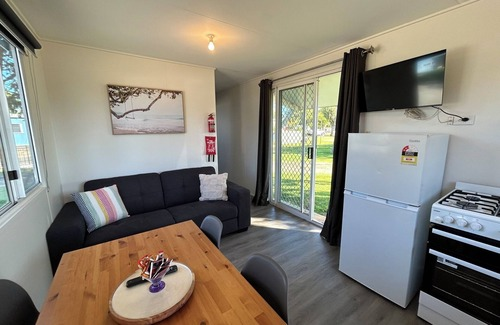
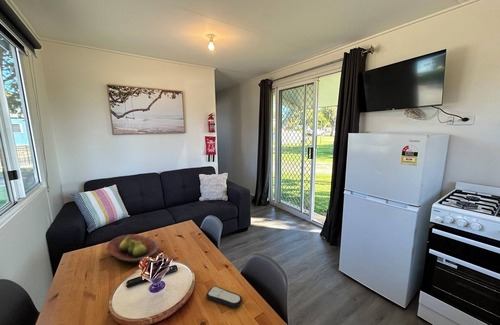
+ remote control [205,285,243,309]
+ fruit bowl [105,233,160,264]
